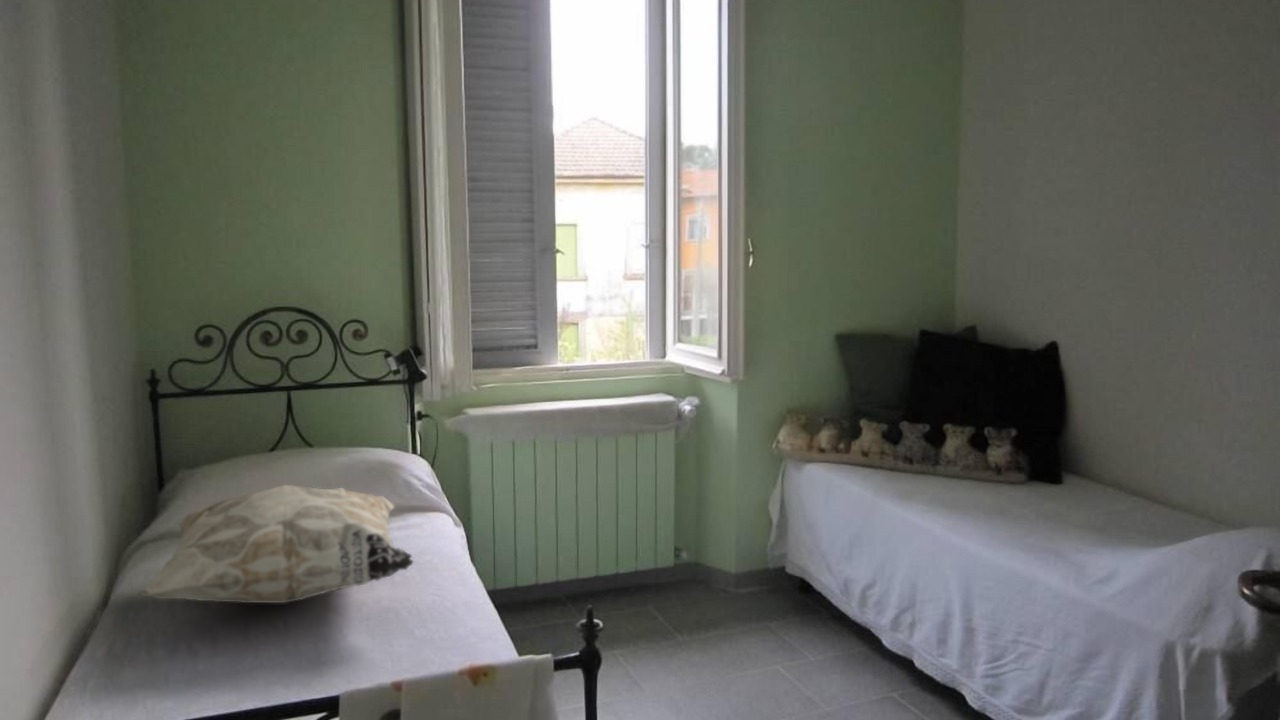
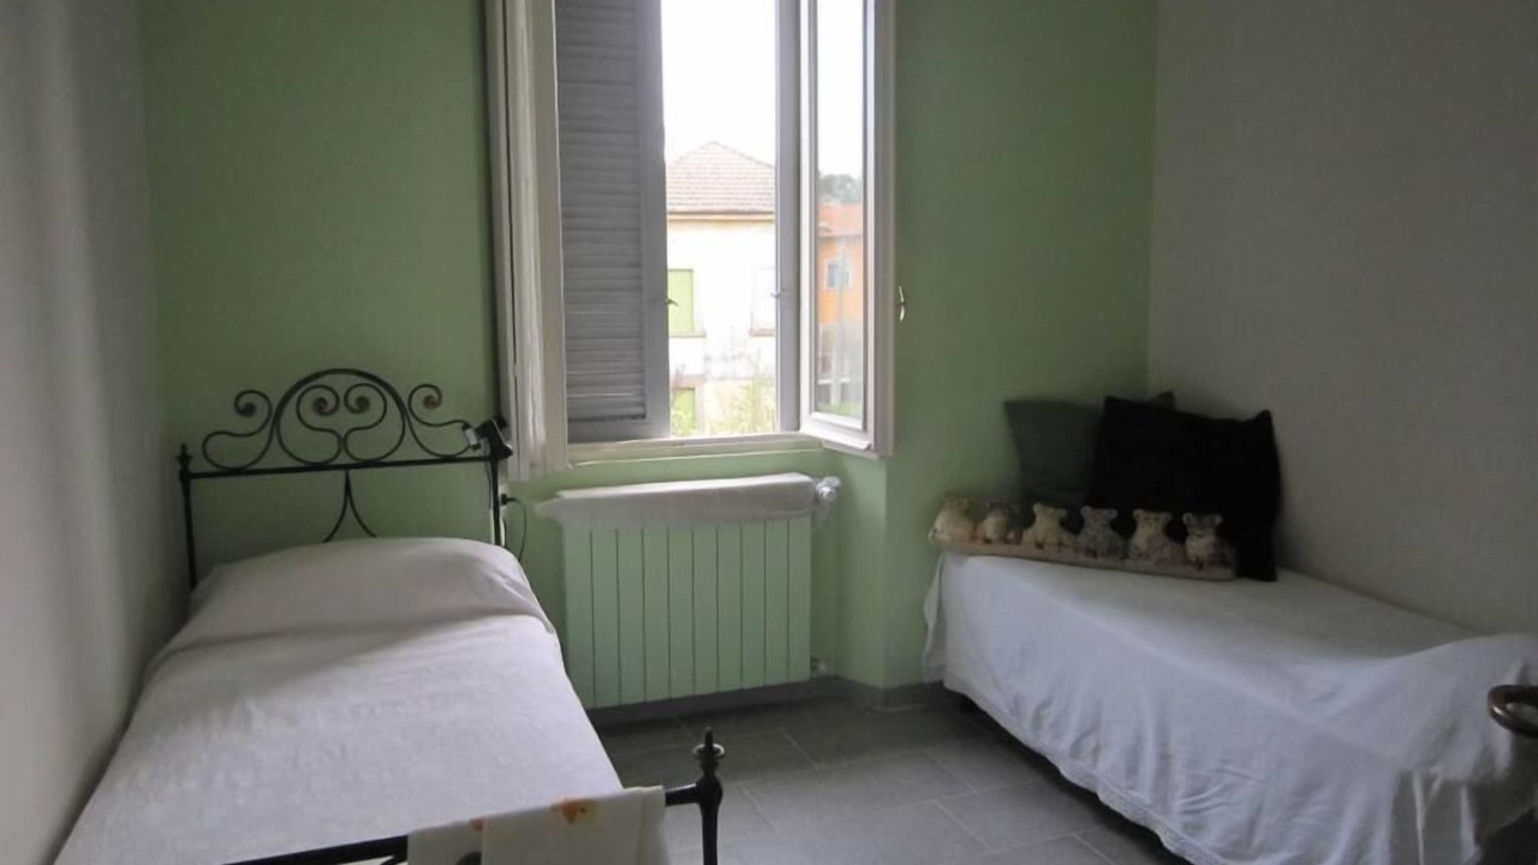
- decorative pillow [138,484,414,604]
